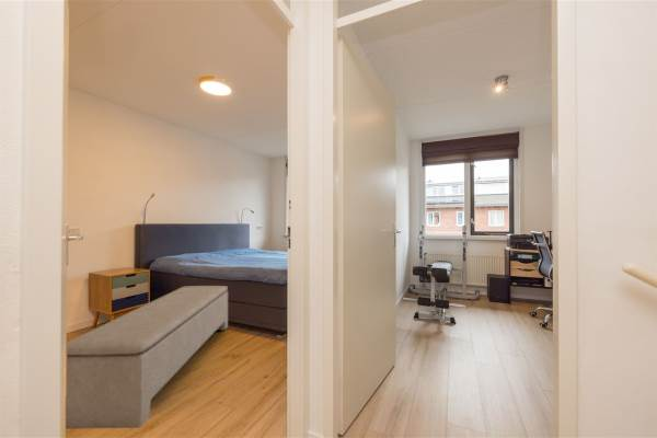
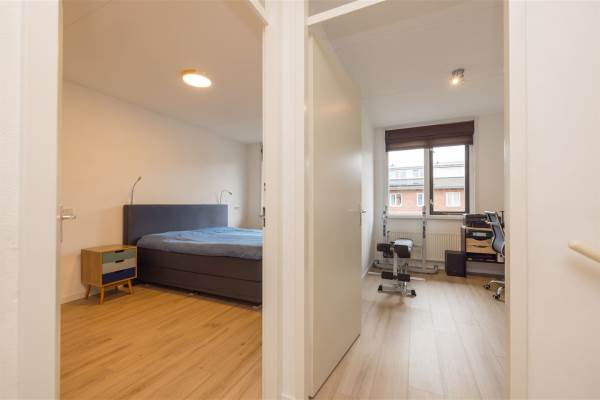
- bench [65,285,229,430]
